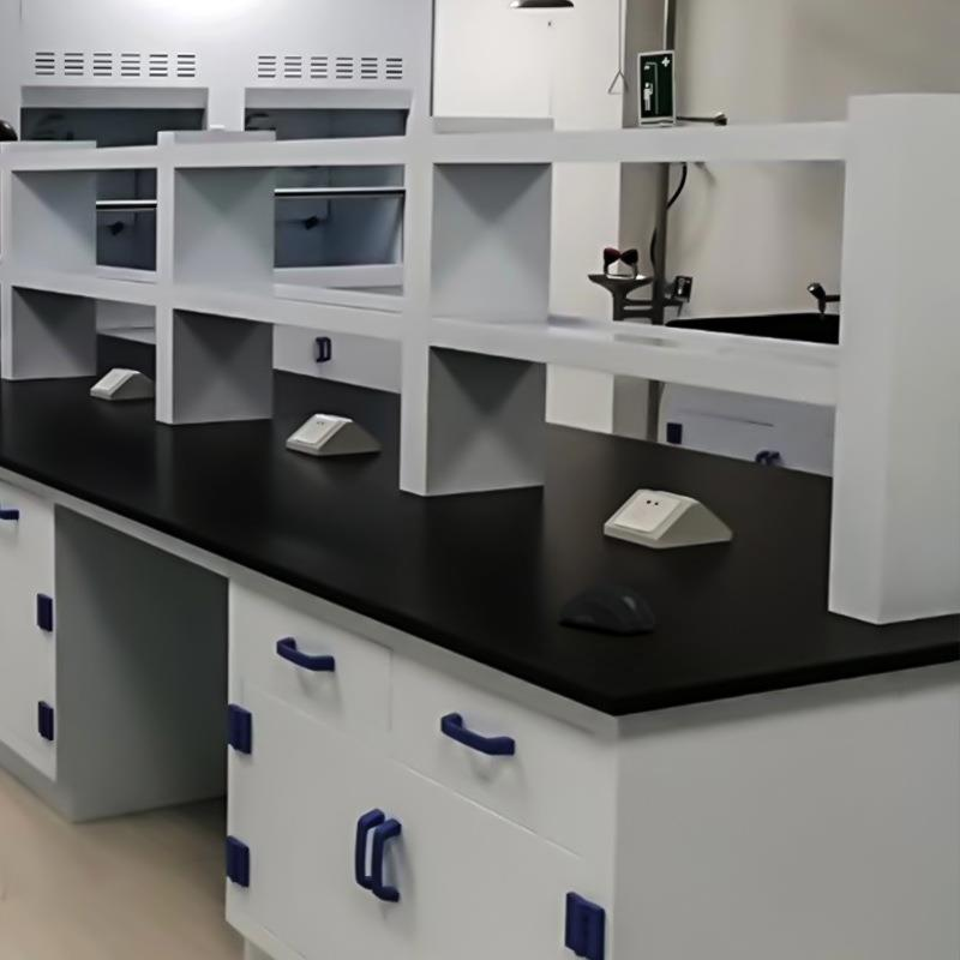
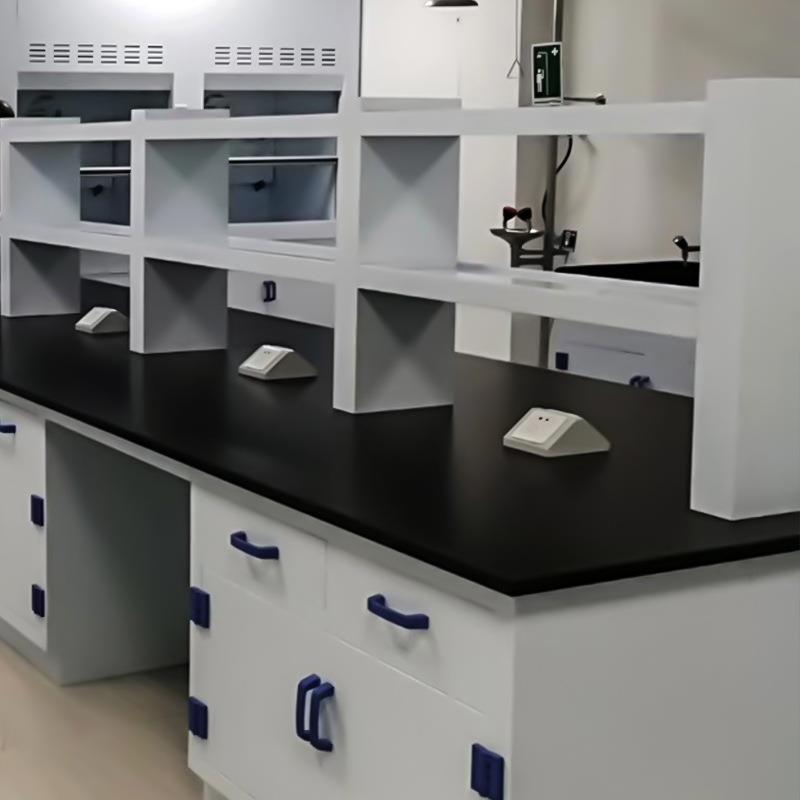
- computer mouse [558,584,656,635]
